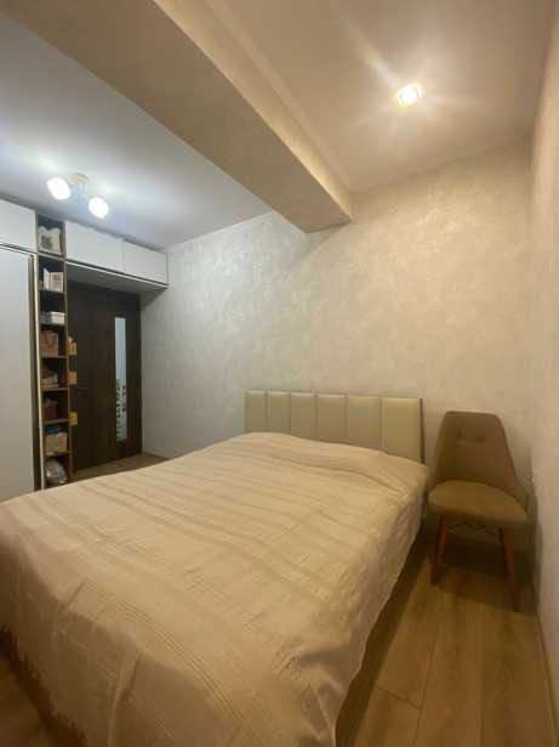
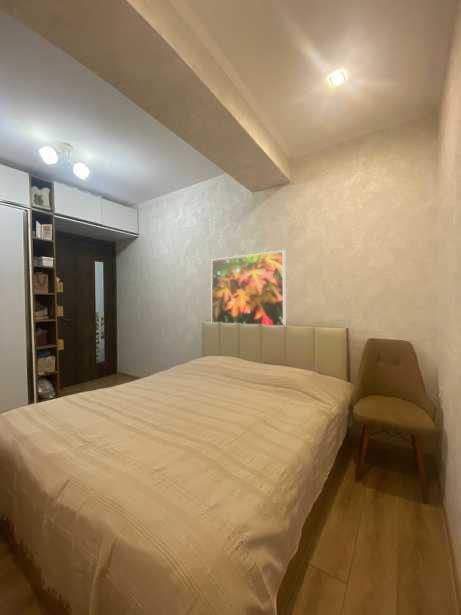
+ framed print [210,249,286,326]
